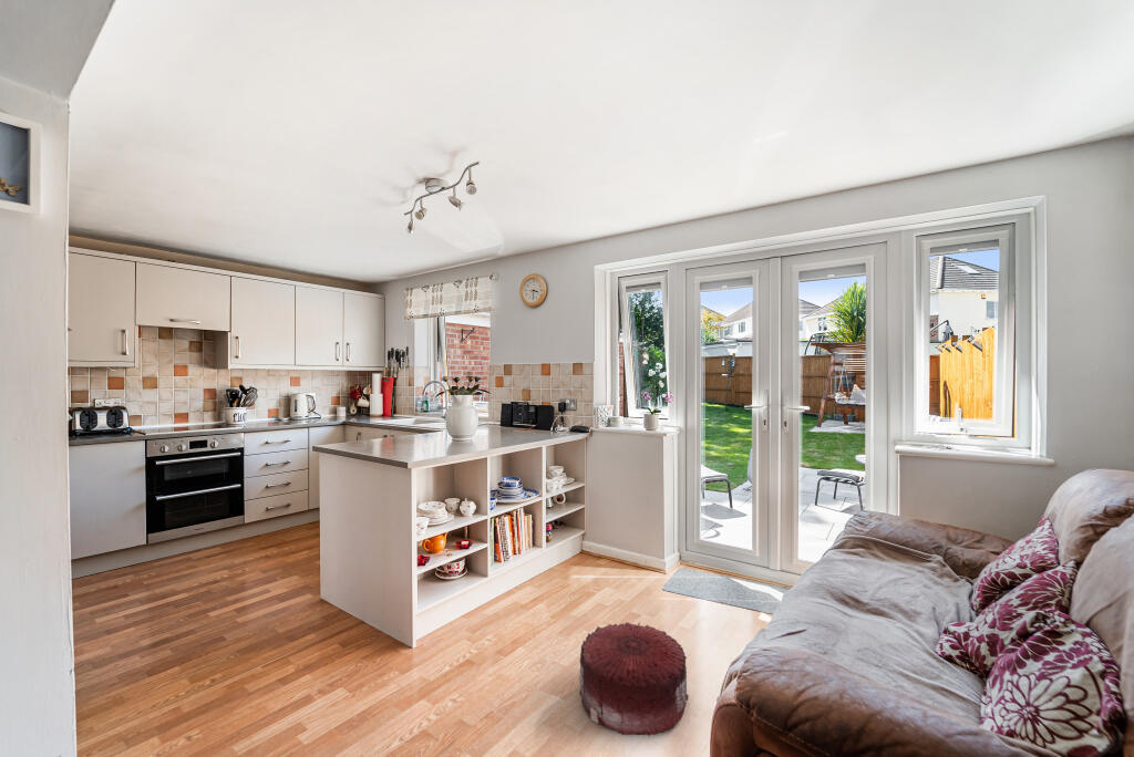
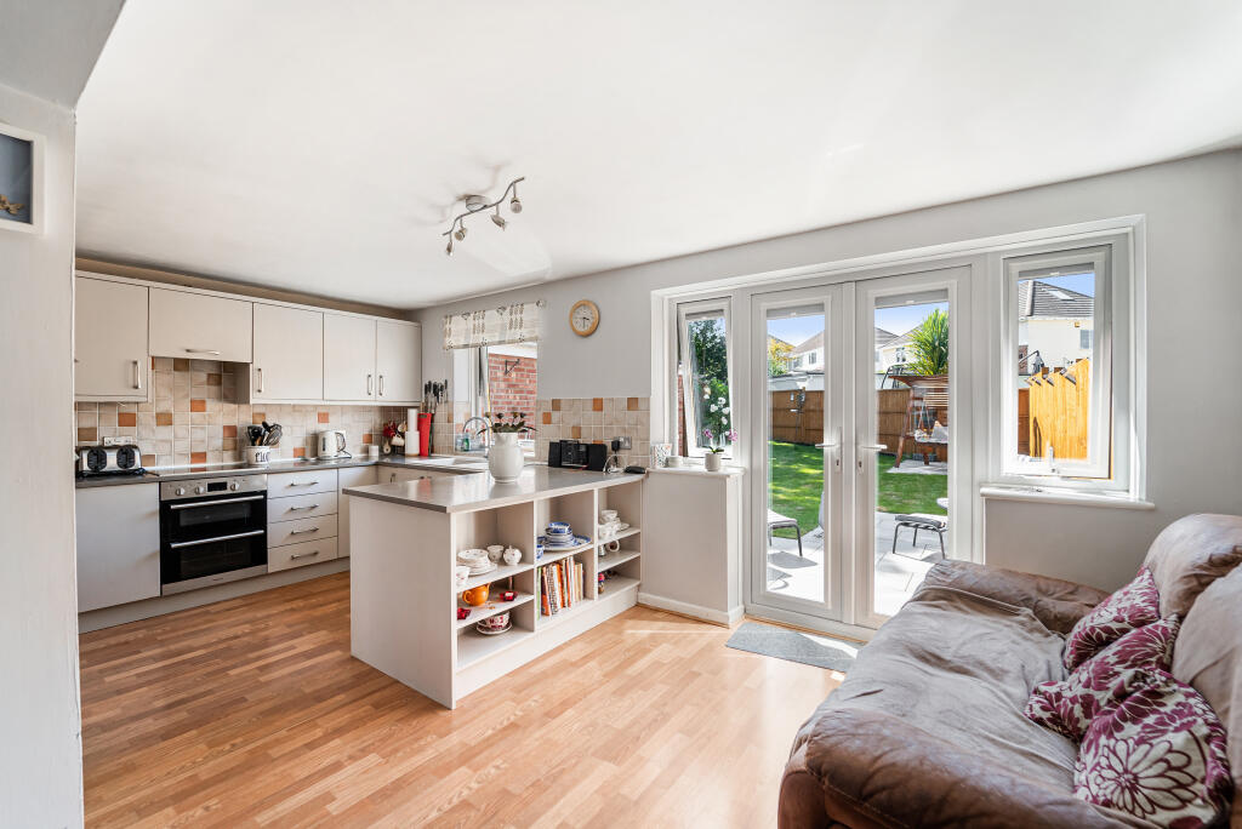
- pouf [578,621,690,737]
